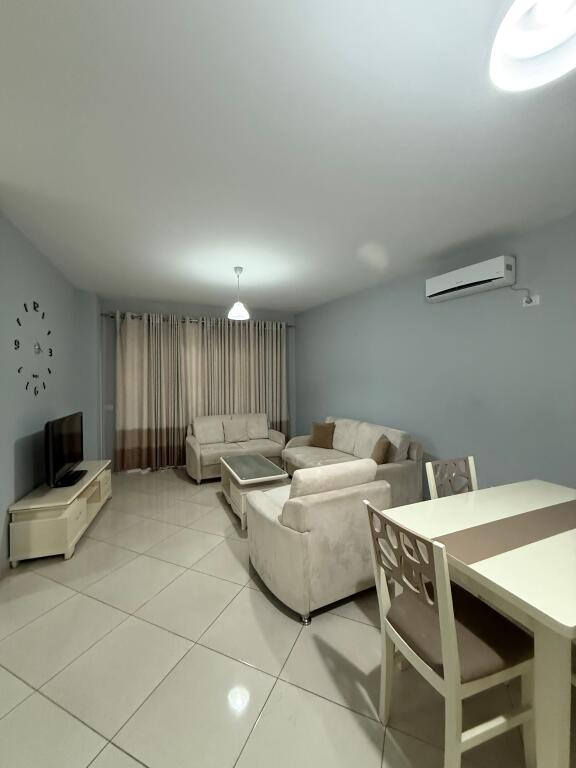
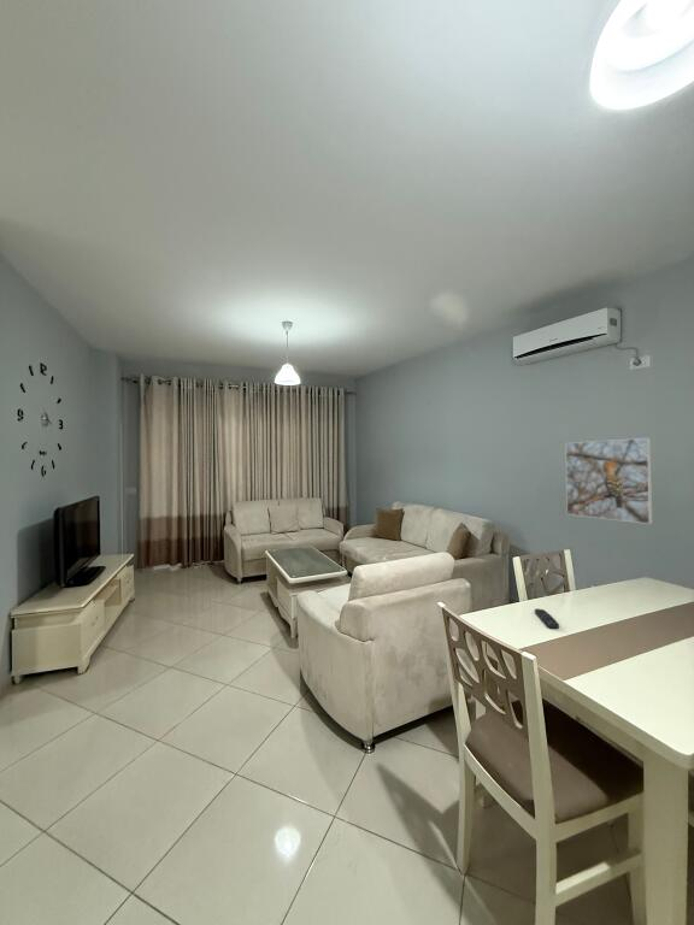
+ remote control [533,607,560,629]
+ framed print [564,437,653,525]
